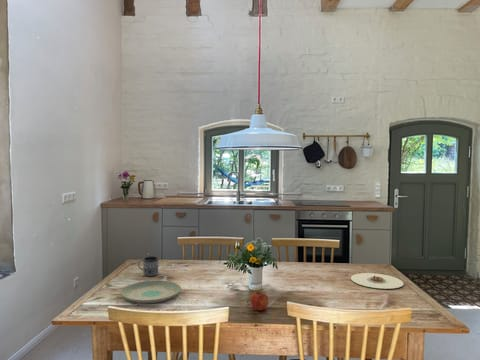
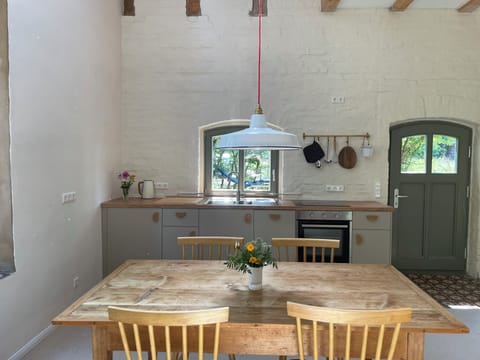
- plate [350,272,404,290]
- mug [137,255,160,277]
- plate [120,280,182,304]
- fruit [249,290,269,312]
